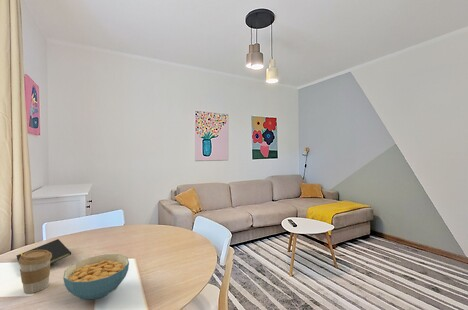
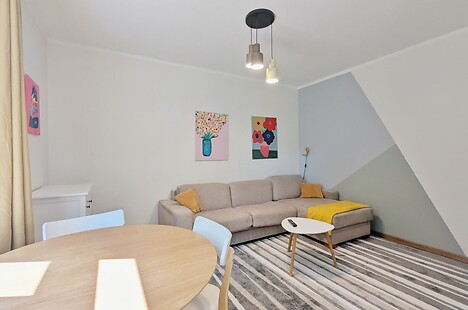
- coffee cup [18,250,52,294]
- cereal bowl [62,253,130,300]
- notepad [15,238,72,265]
